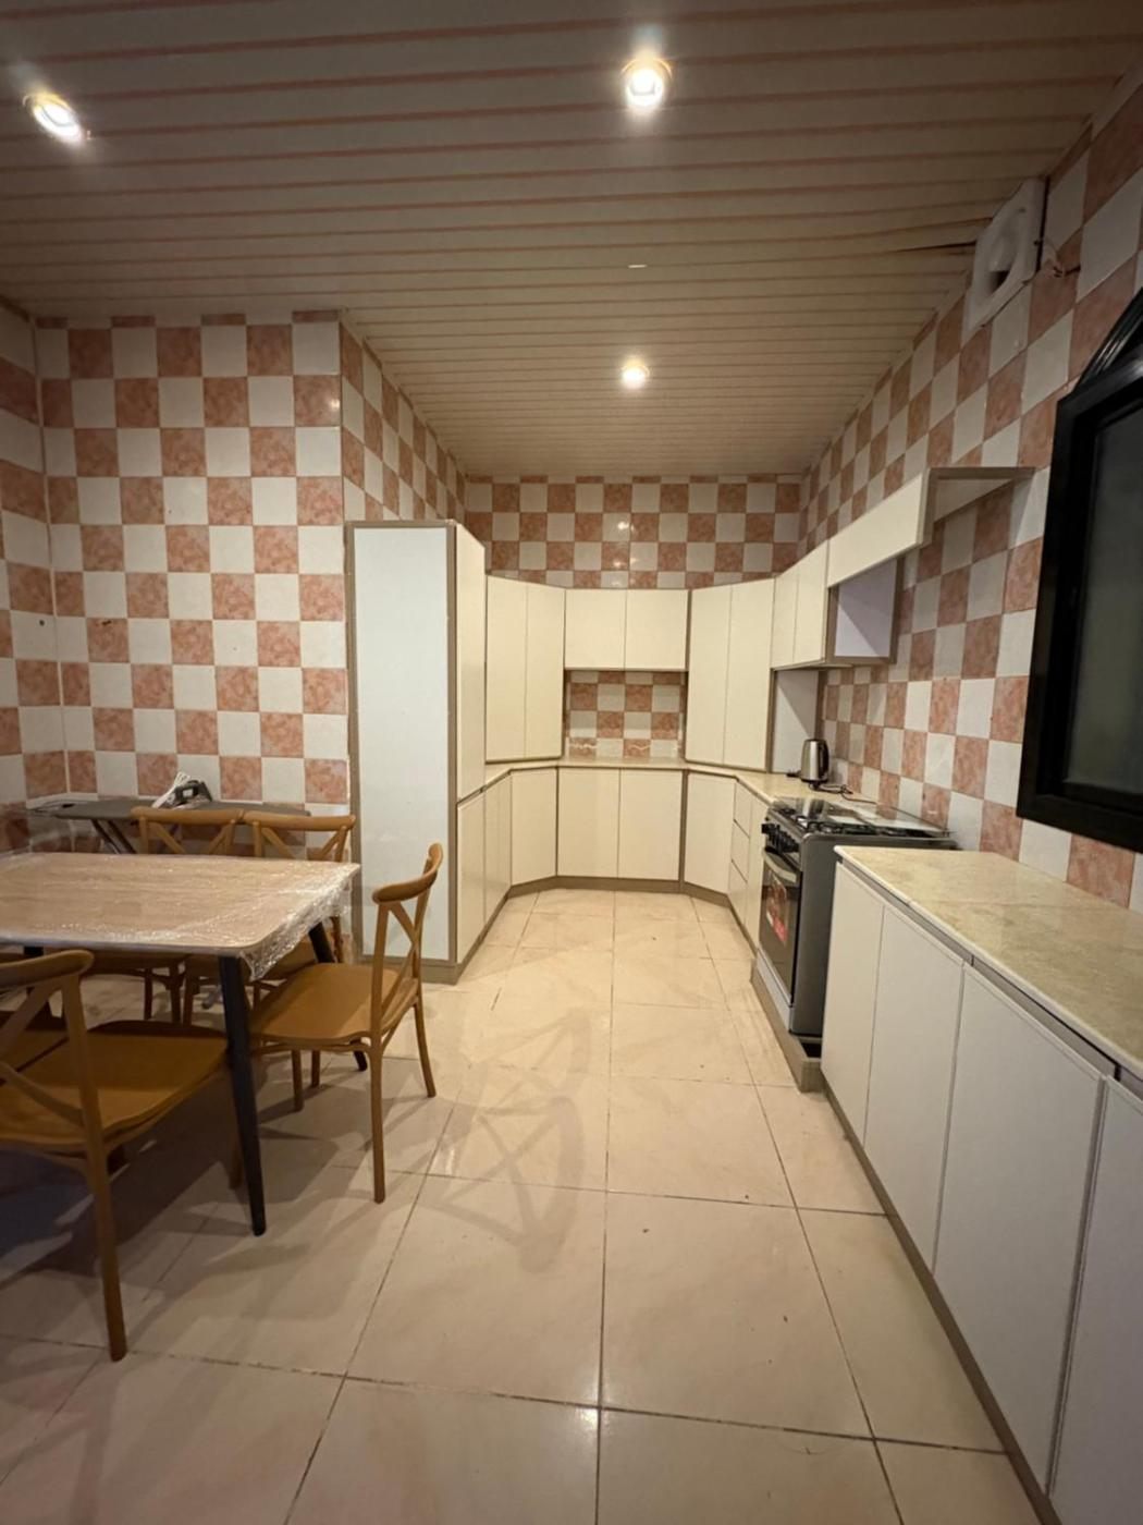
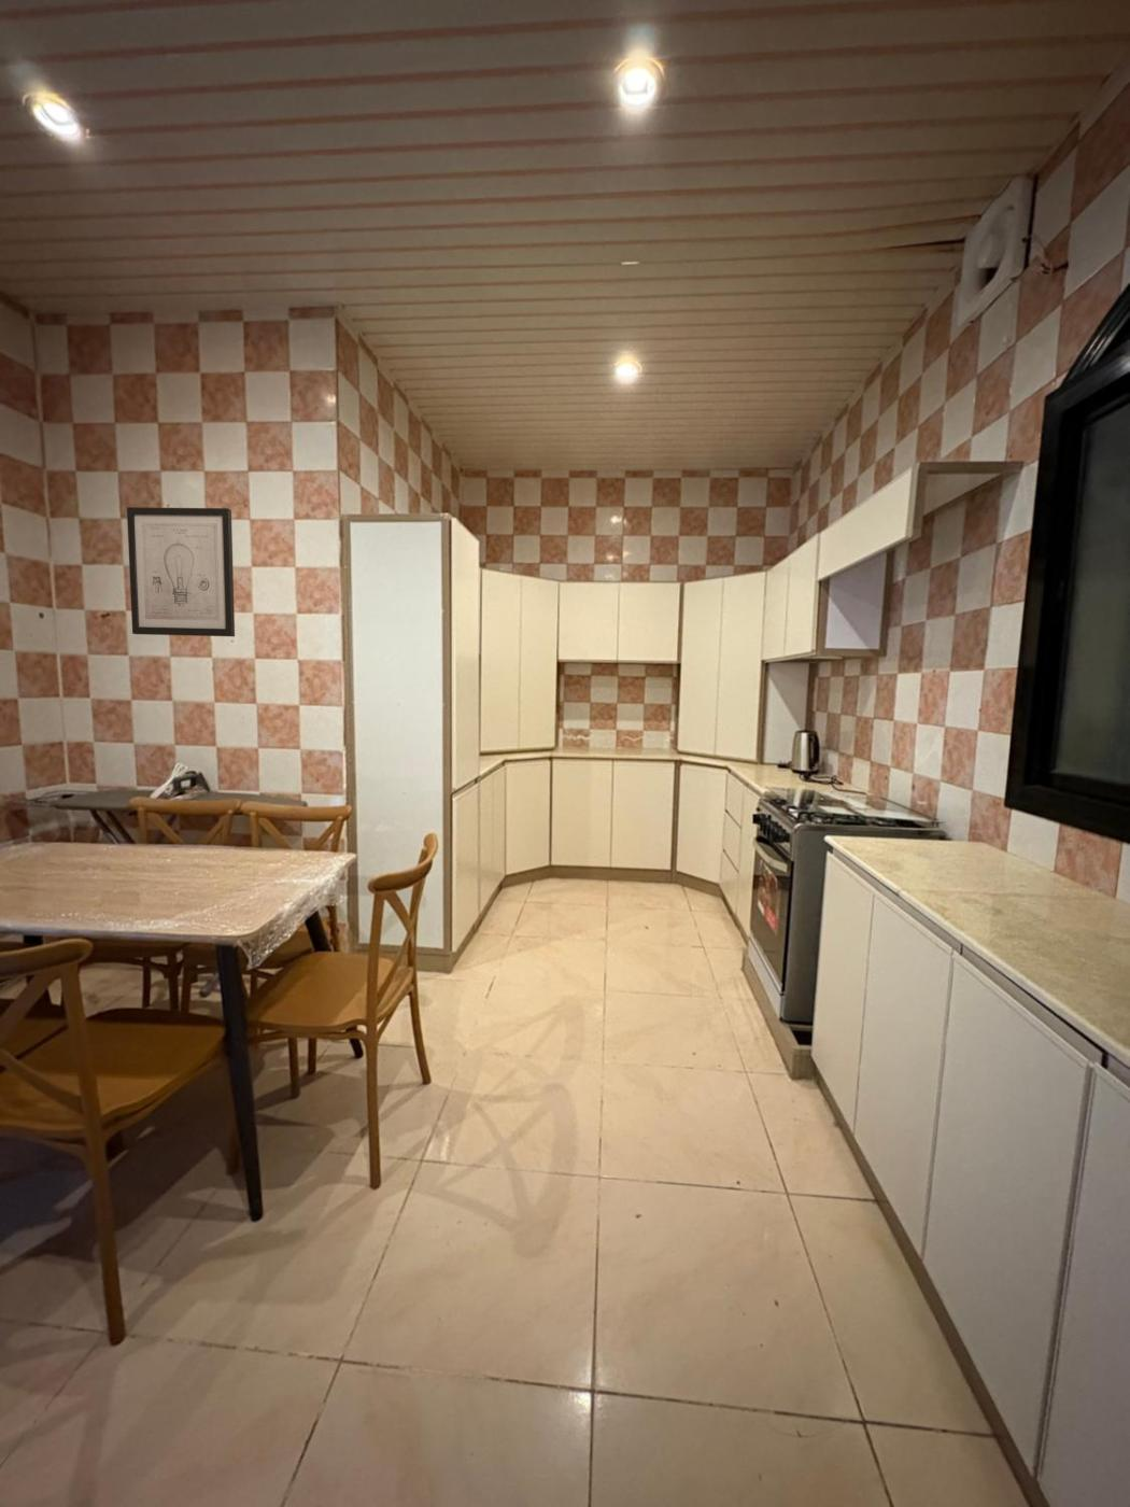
+ wall art [126,505,236,637]
